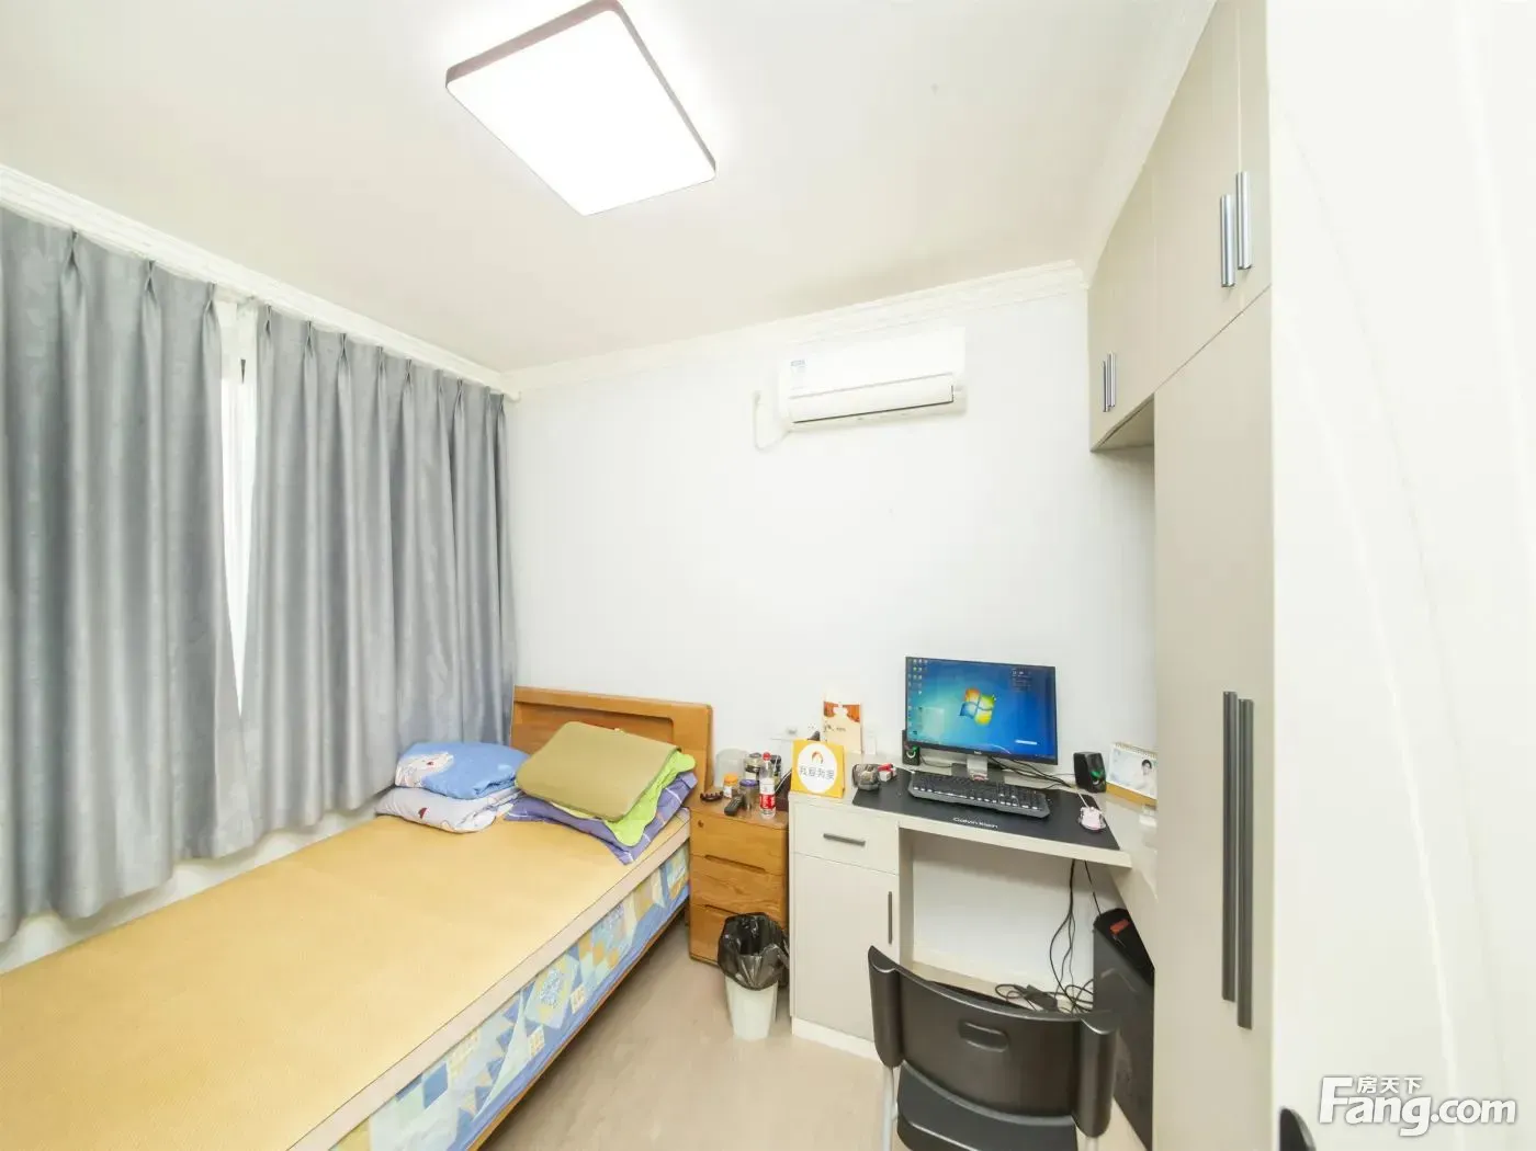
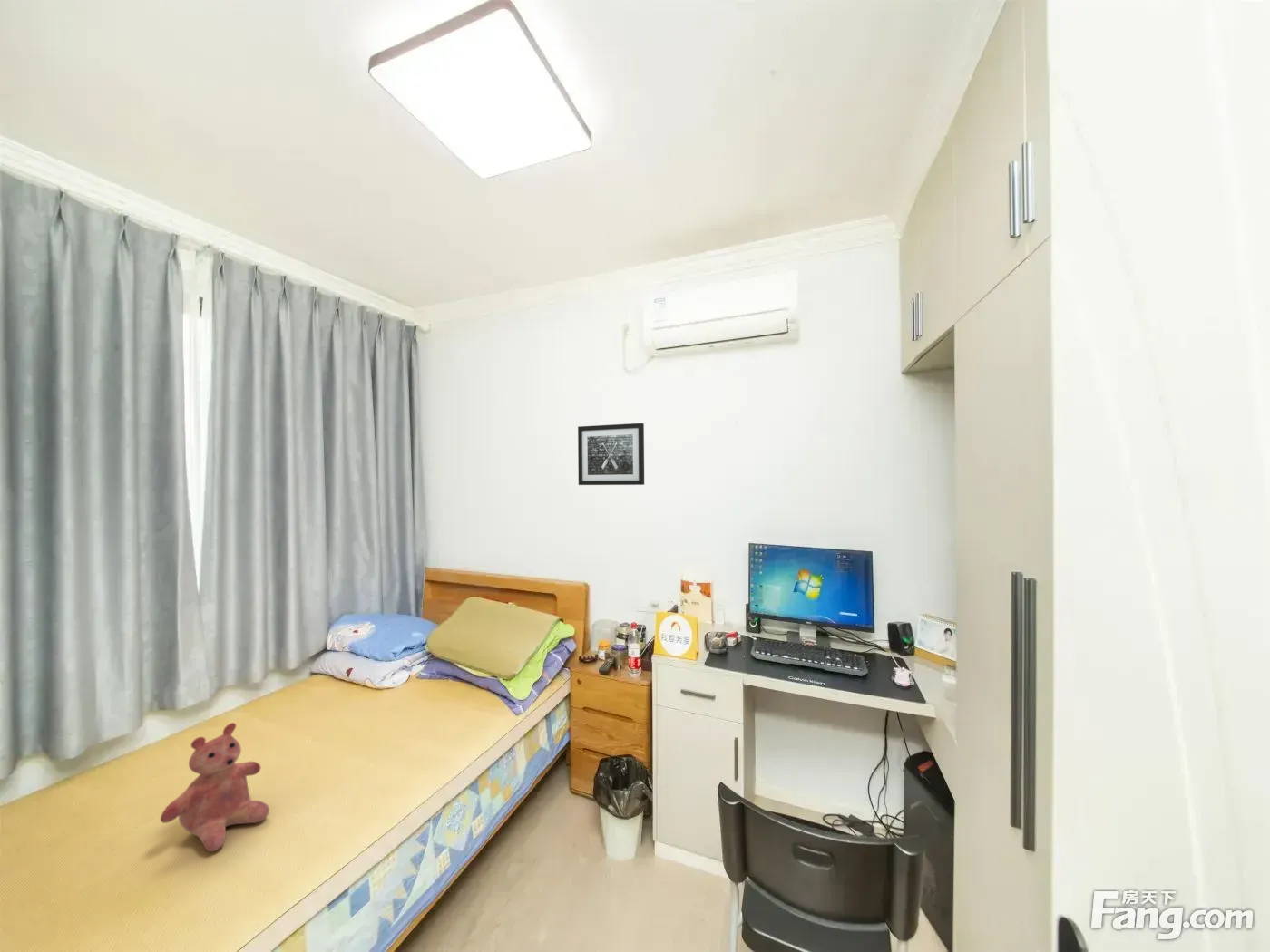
+ wall art [577,423,645,486]
+ teddy bear [160,722,270,852]
